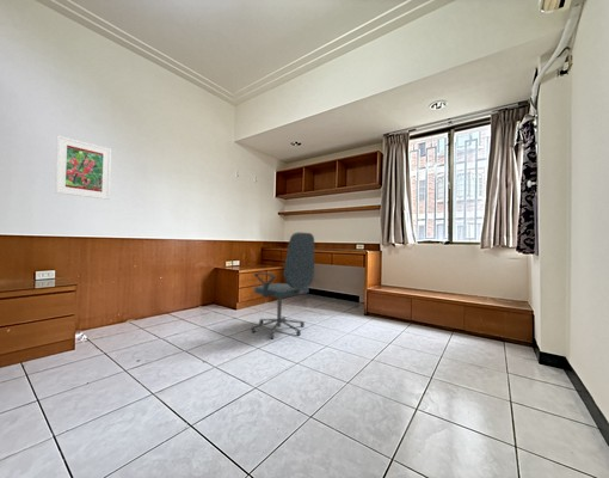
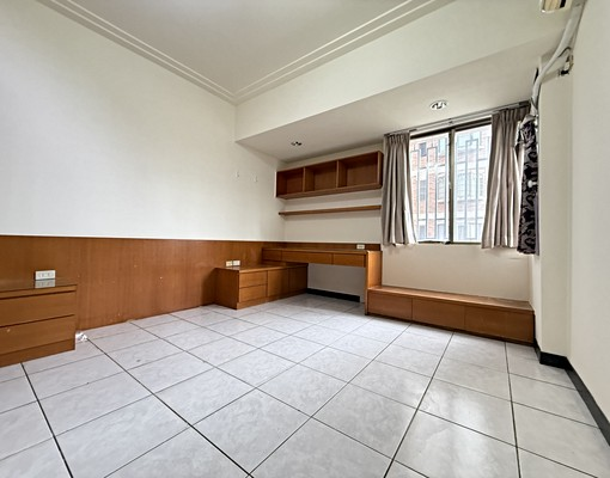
- office chair [250,232,315,339]
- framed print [54,134,112,201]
